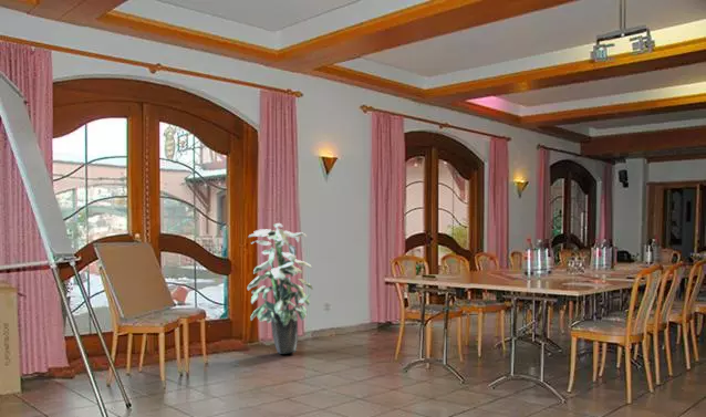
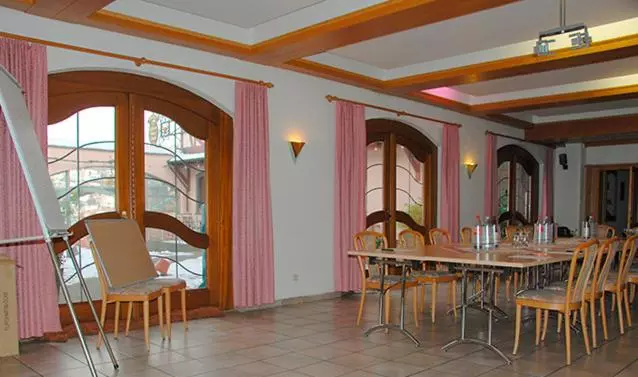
- indoor plant [246,222,314,355]
